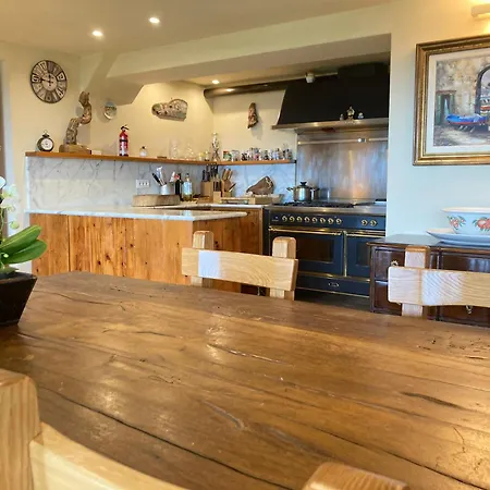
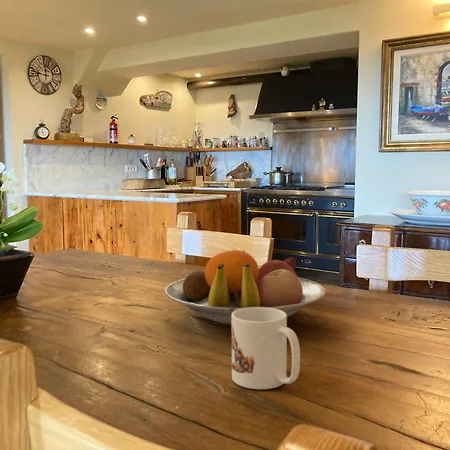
+ fruit bowl [164,249,326,326]
+ mug [231,307,301,390]
